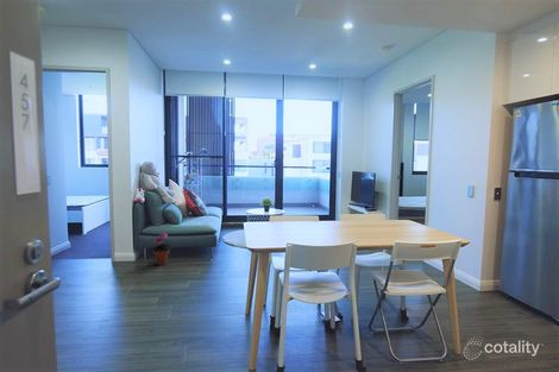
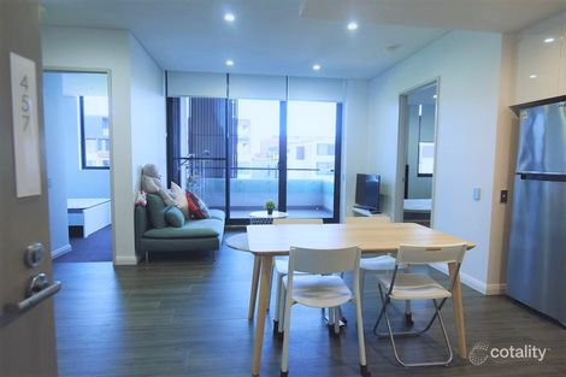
- potted plant [151,232,172,266]
